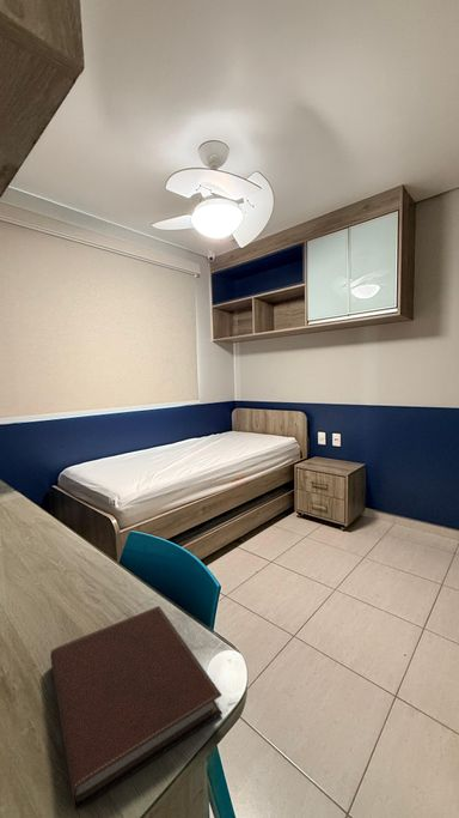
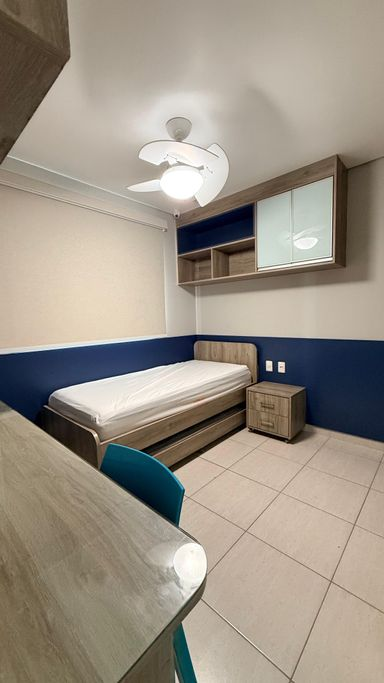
- notebook [49,605,224,811]
